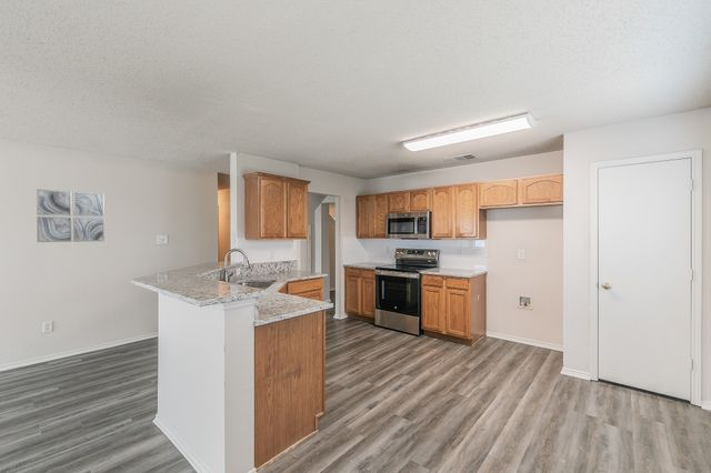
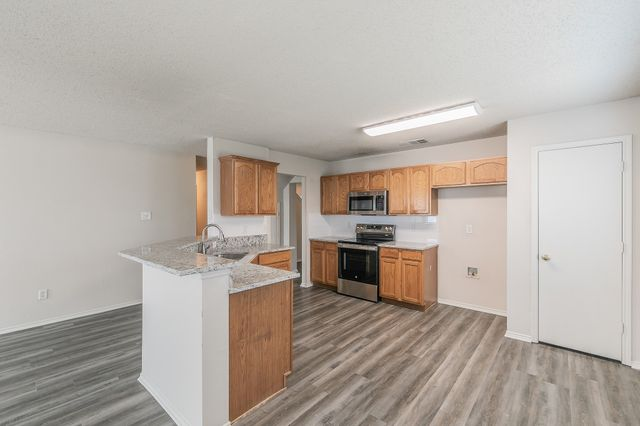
- wall art [36,188,106,243]
